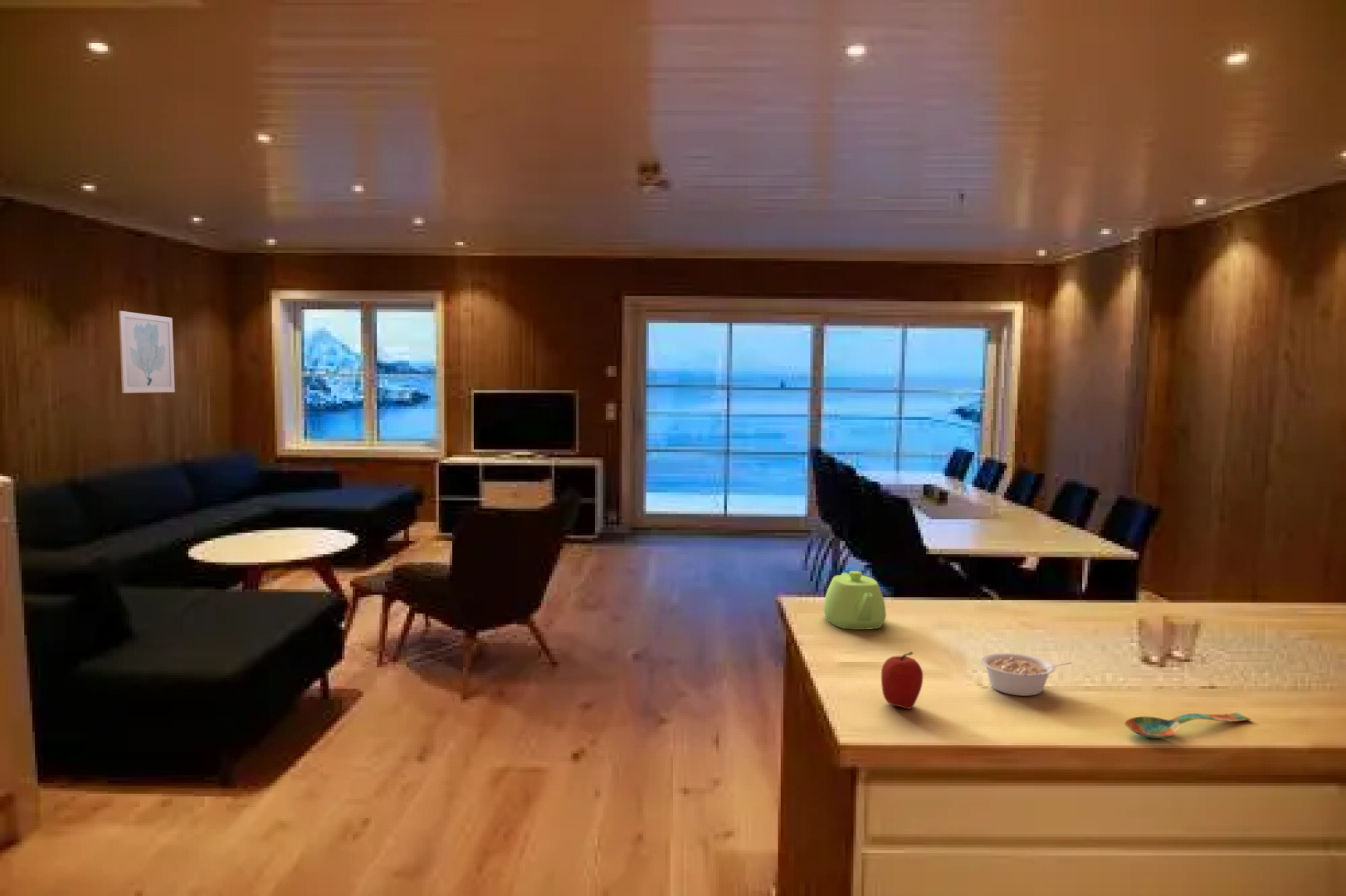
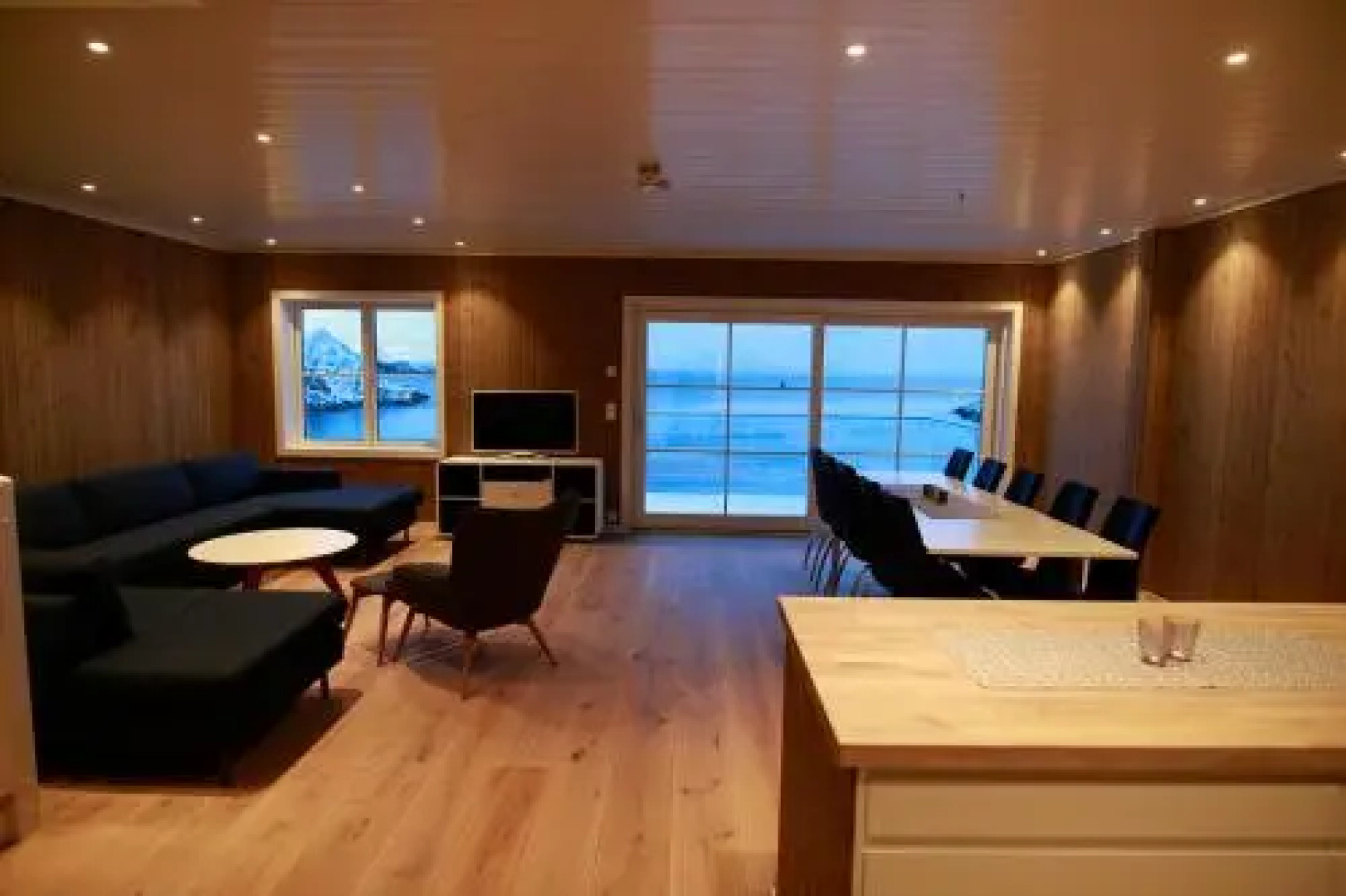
- fruit [880,651,924,710]
- teapot [822,570,887,631]
- wall art [118,310,176,394]
- legume [980,652,1073,697]
- spoon [1124,712,1251,739]
